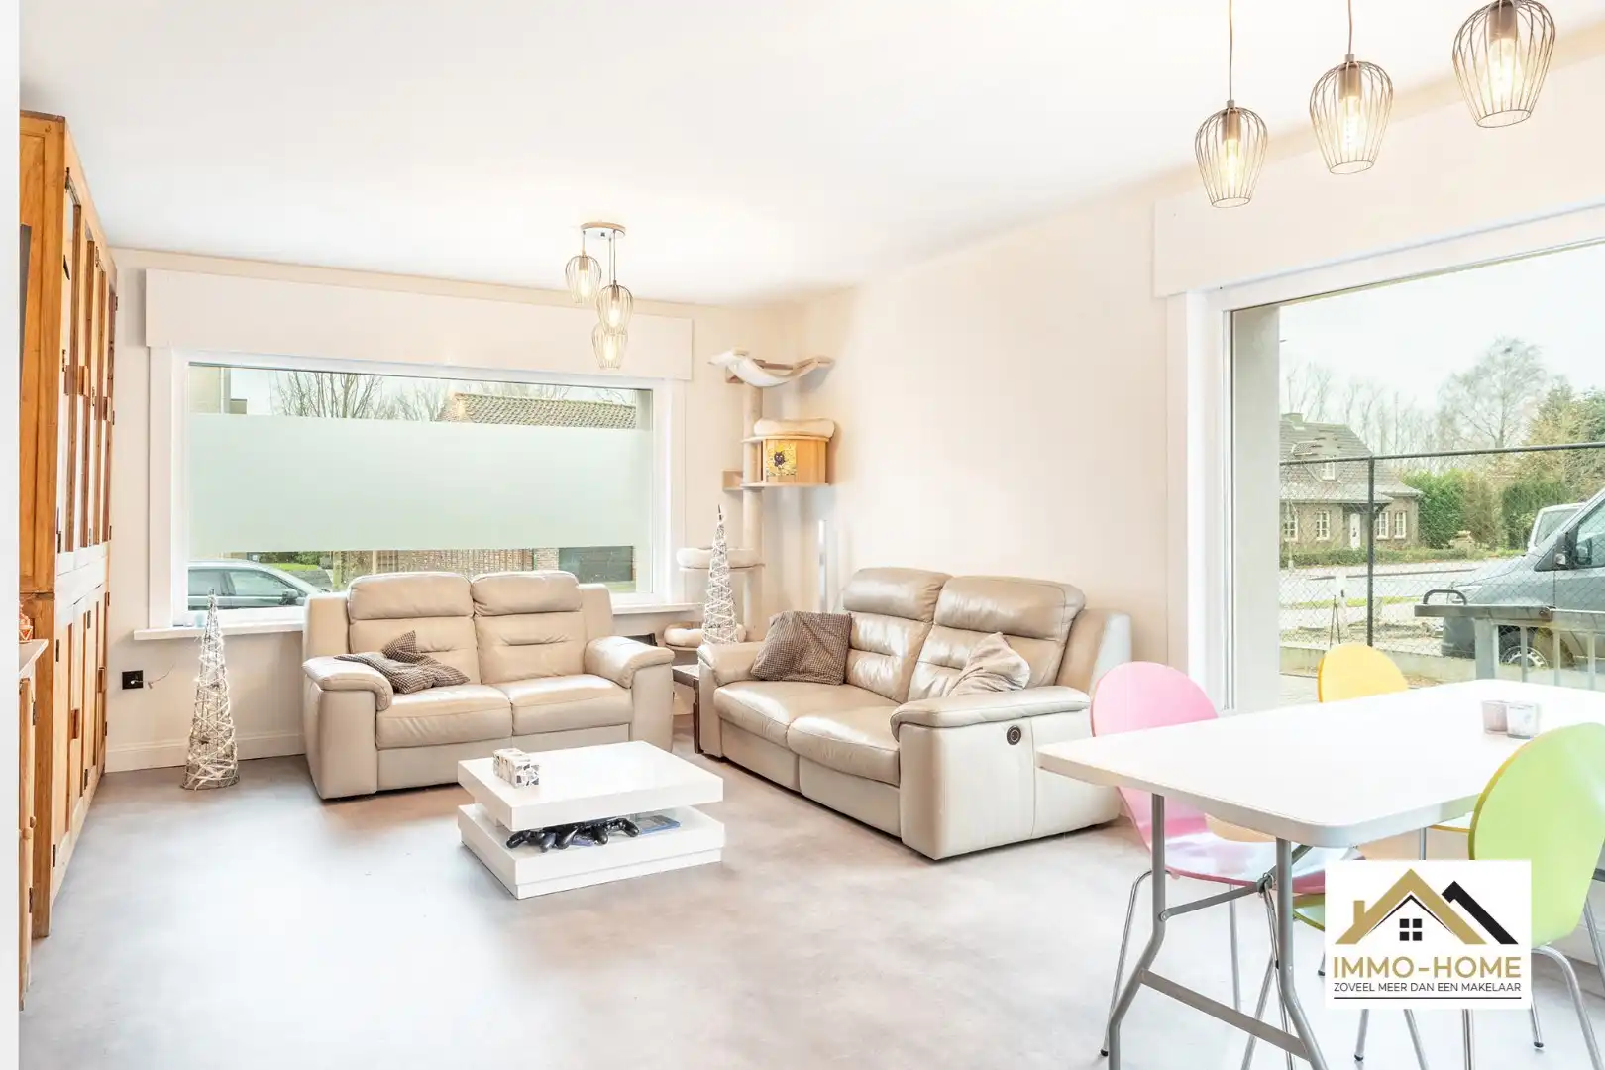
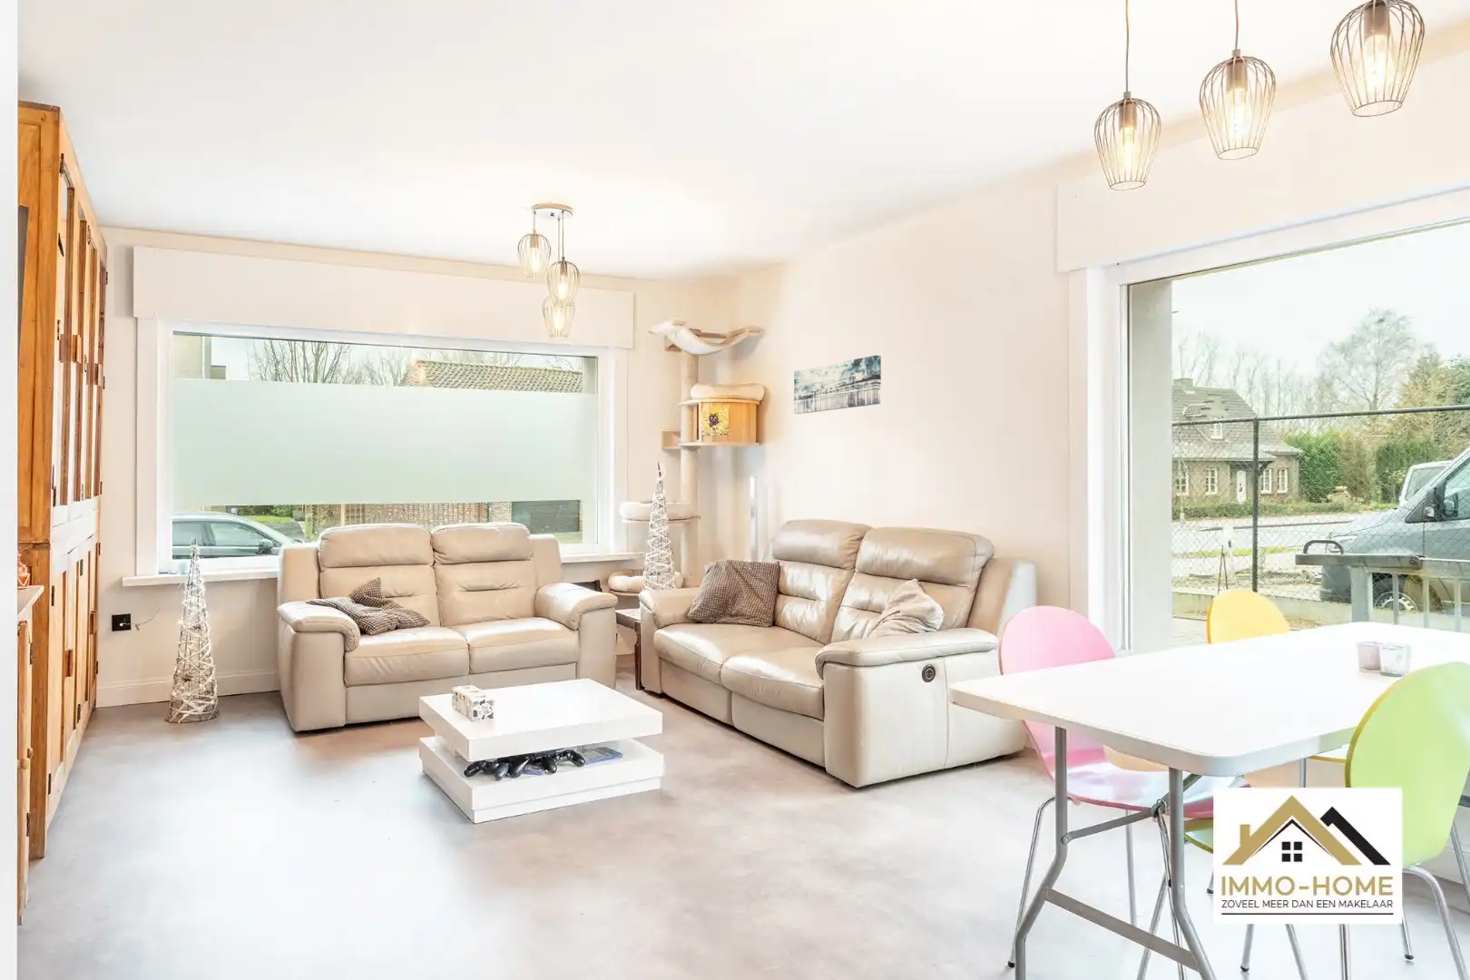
+ wall art [793,354,882,415]
